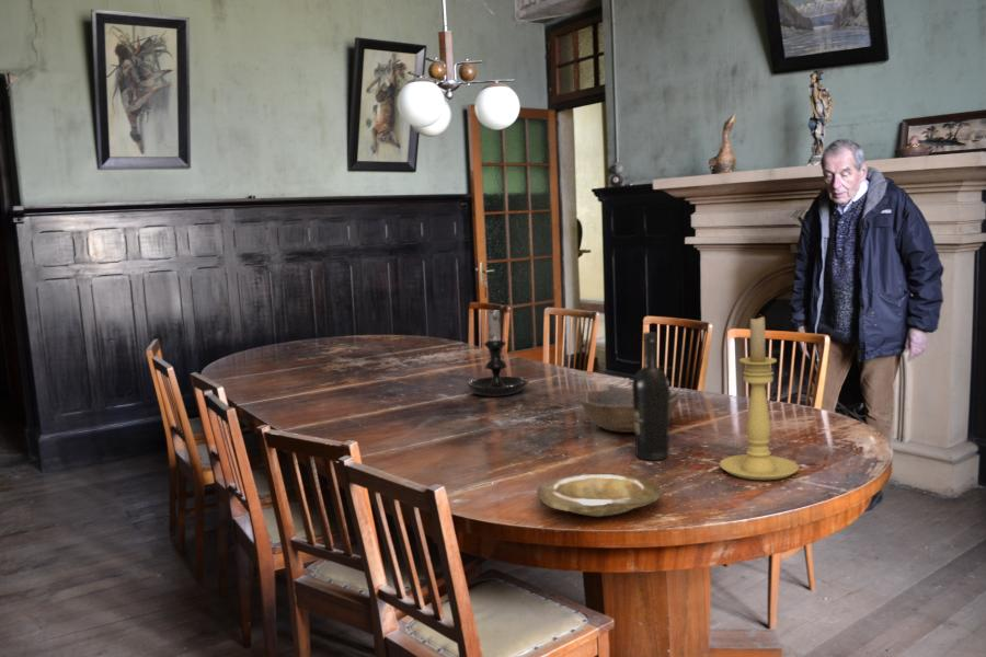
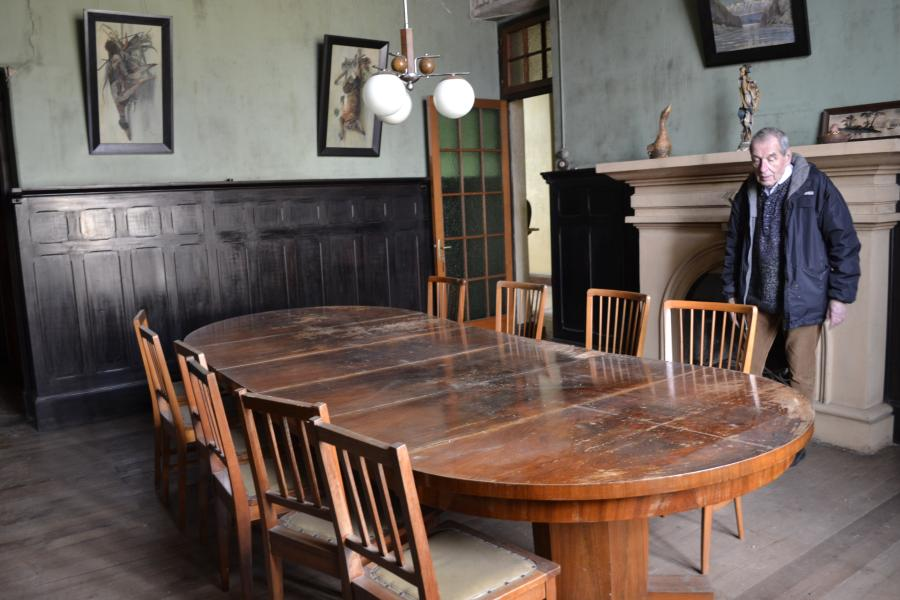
- wine bottle [631,331,670,462]
- plate [536,473,664,518]
- bowl [578,387,683,434]
- candle holder [719,314,800,481]
- candle holder [466,303,530,397]
